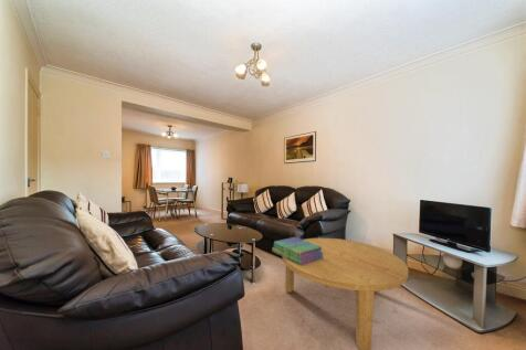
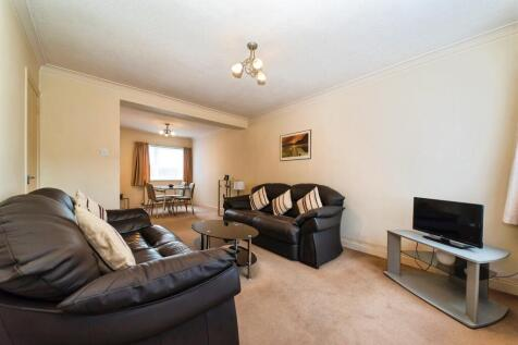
- stack of books [271,236,324,265]
- coffee table [282,237,410,350]
